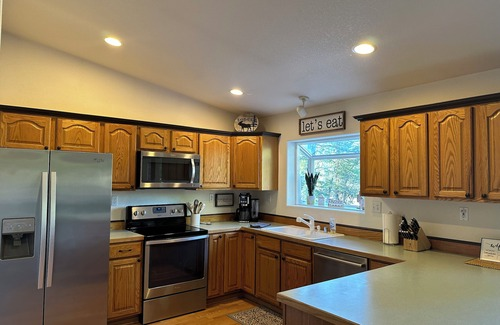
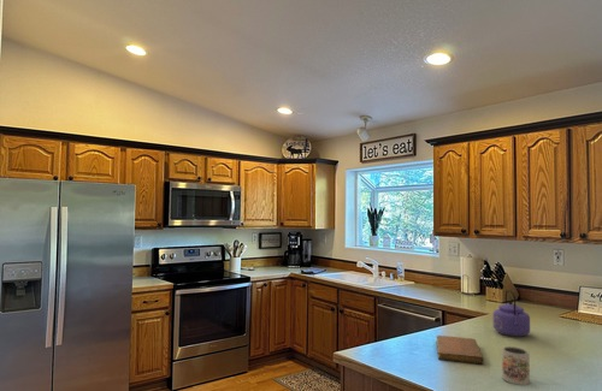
+ kettle [492,289,531,338]
+ mug [501,345,531,386]
+ notebook [435,334,485,365]
